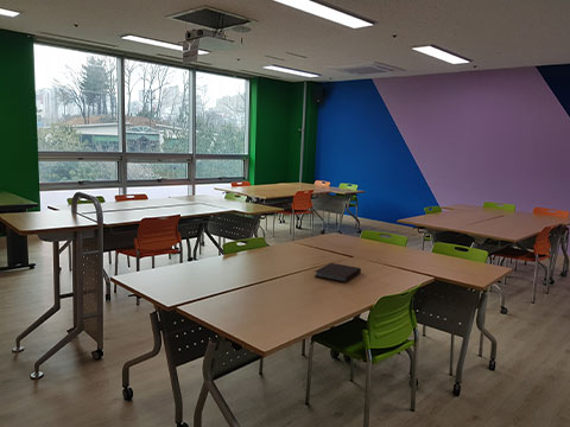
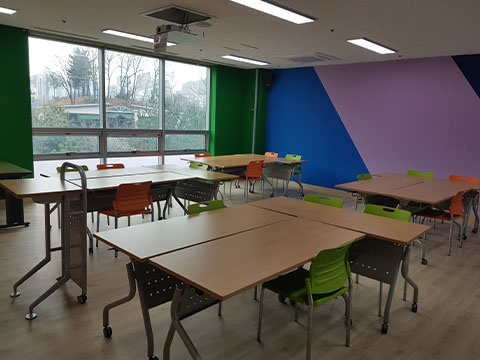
- notebook [314,262,362,283]
